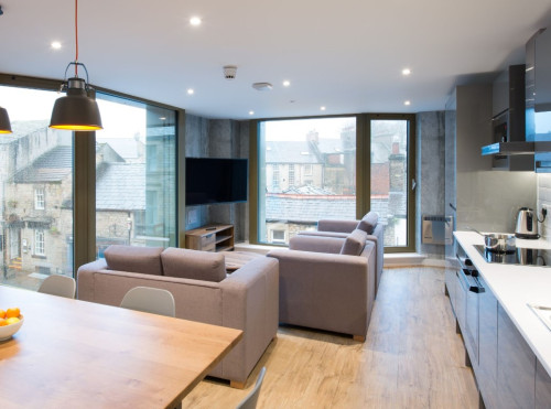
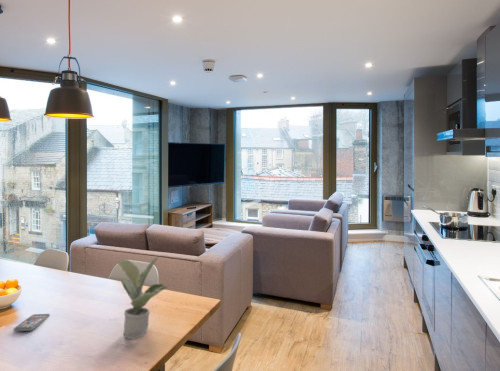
+ potted plant [115,256,168,340]
+ smartphone [13,313,51,332]
